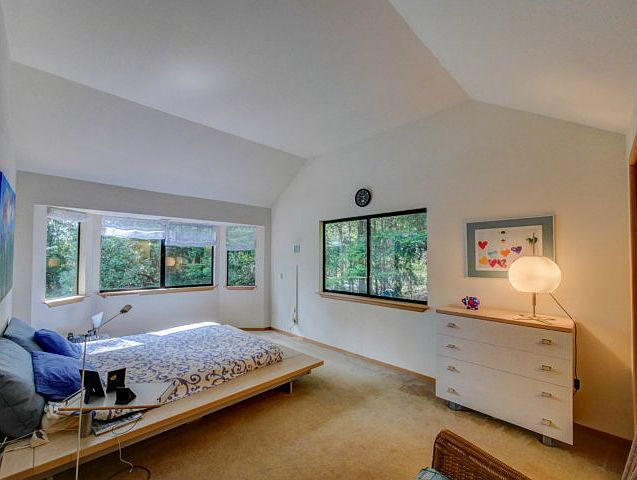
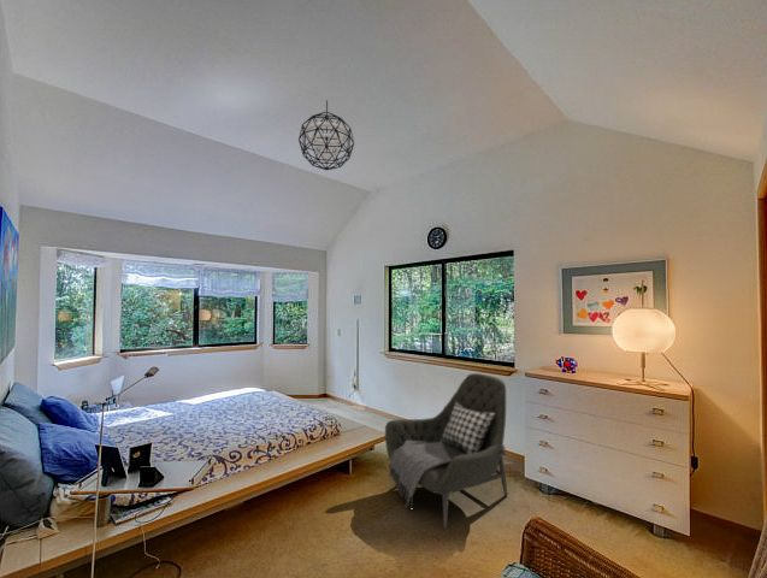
+ pendant light [297,99,355,171]
+ armchair [384,372,509,530]
